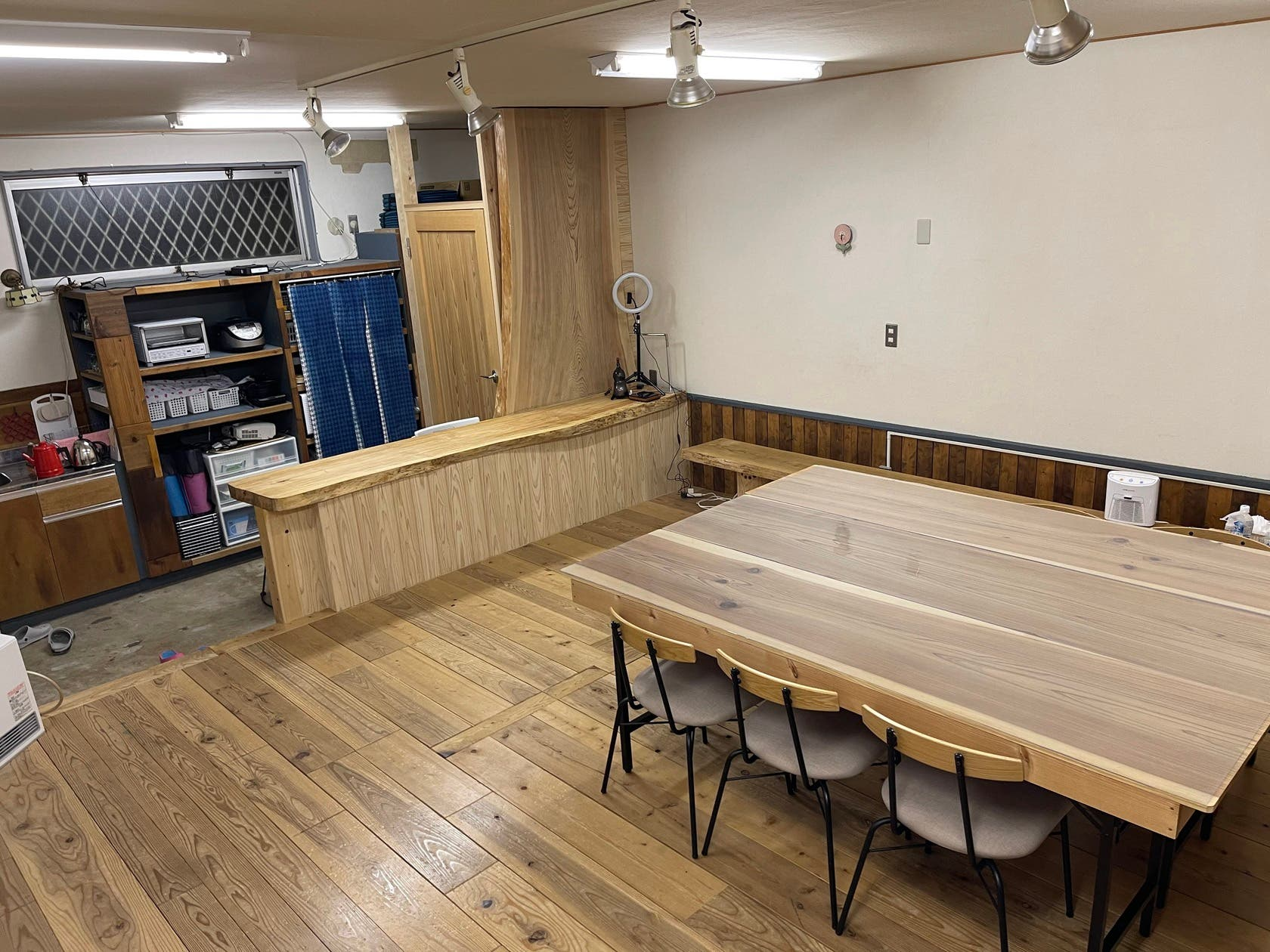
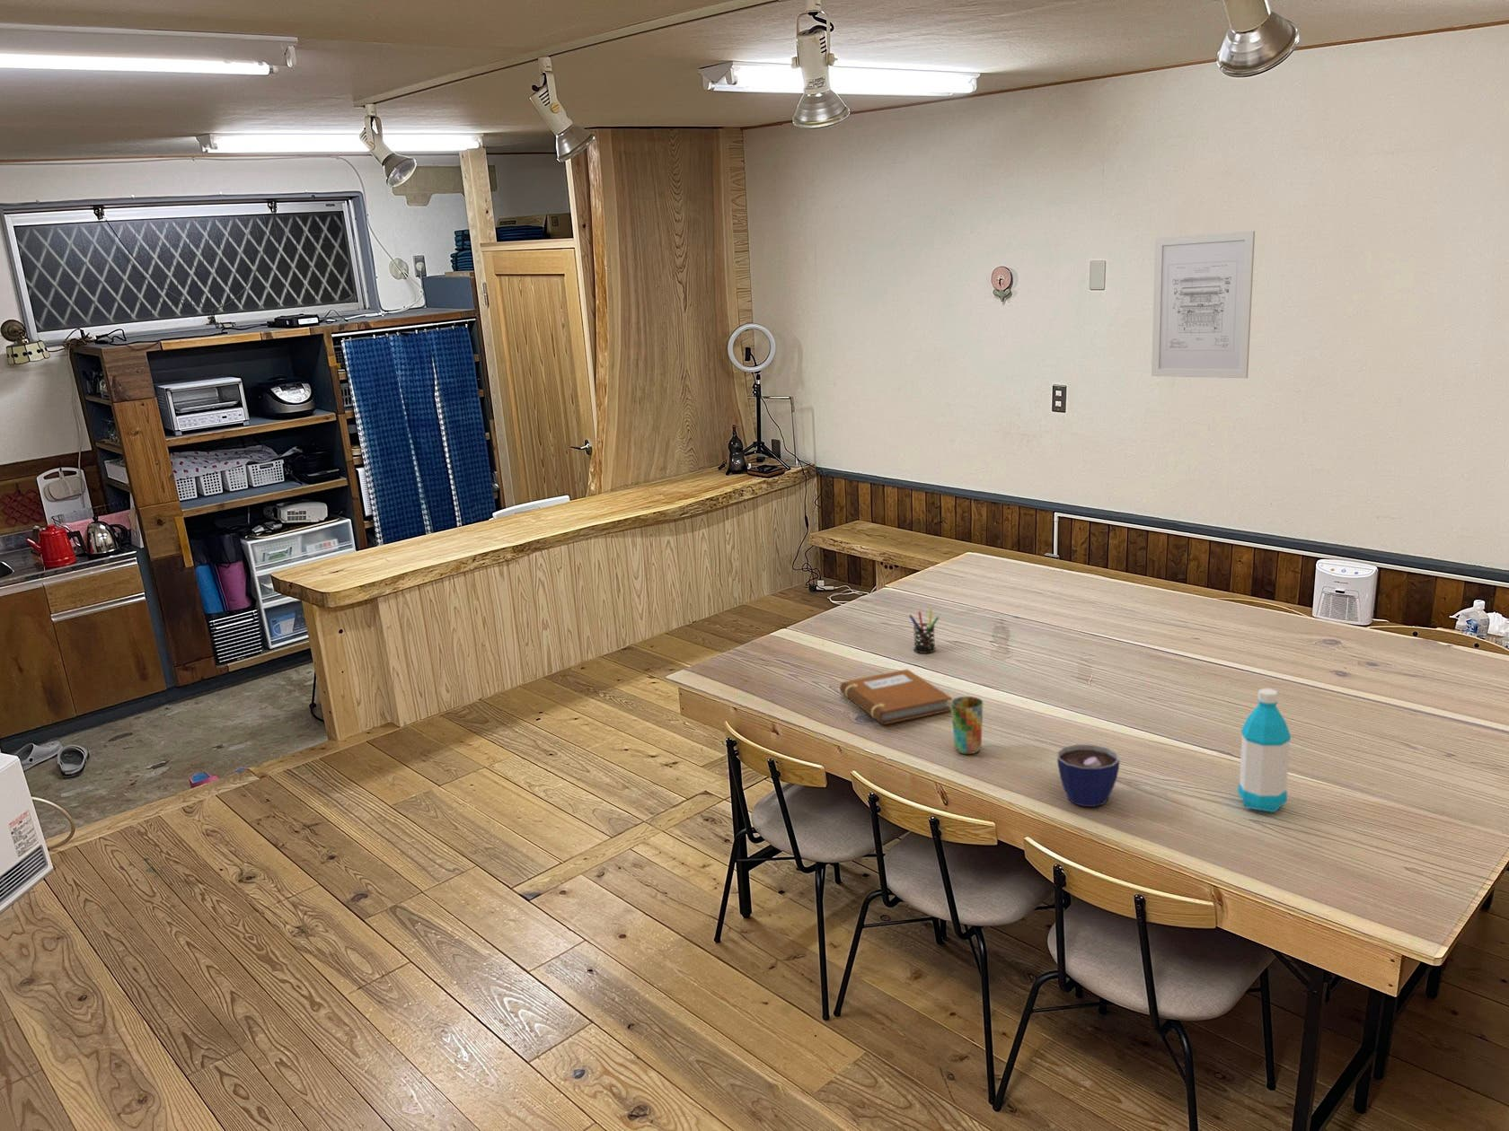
+ notebook [839,669,953,725]
+ water bottle [1237,688,1292,814]
+ wall art [1150,229,1256,379]
+ cup [951,696,984,754]
+ pen holder [908,608,940,655]
+ cup [1056,744,1120,808]
